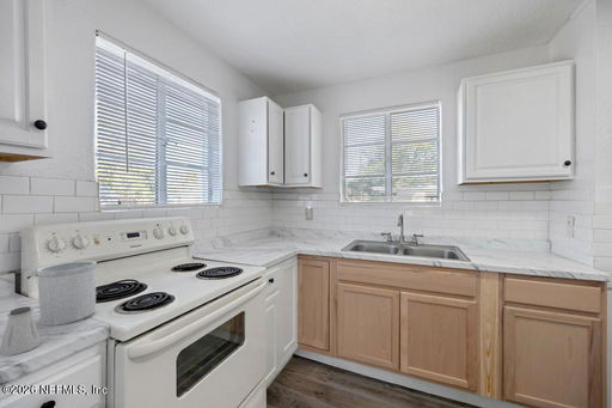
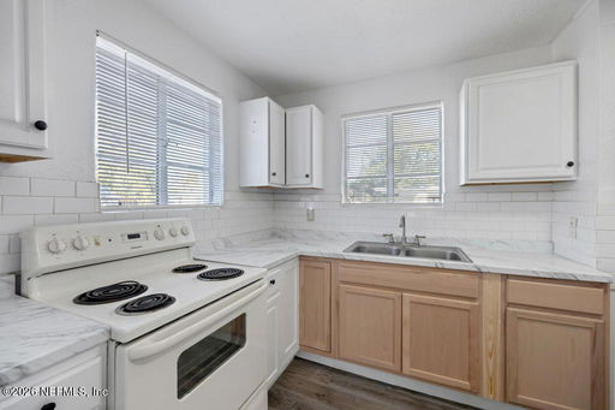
- utensil holder [36,258,98,327]
- saltshaker [0,305,42,357]
